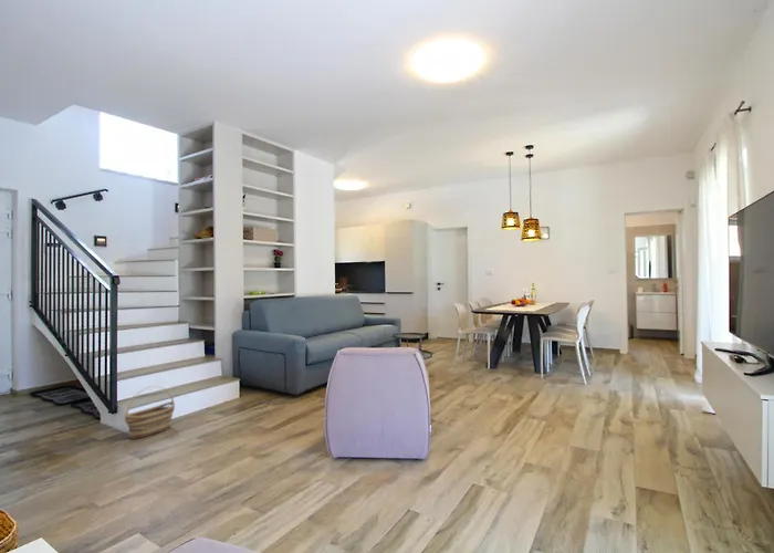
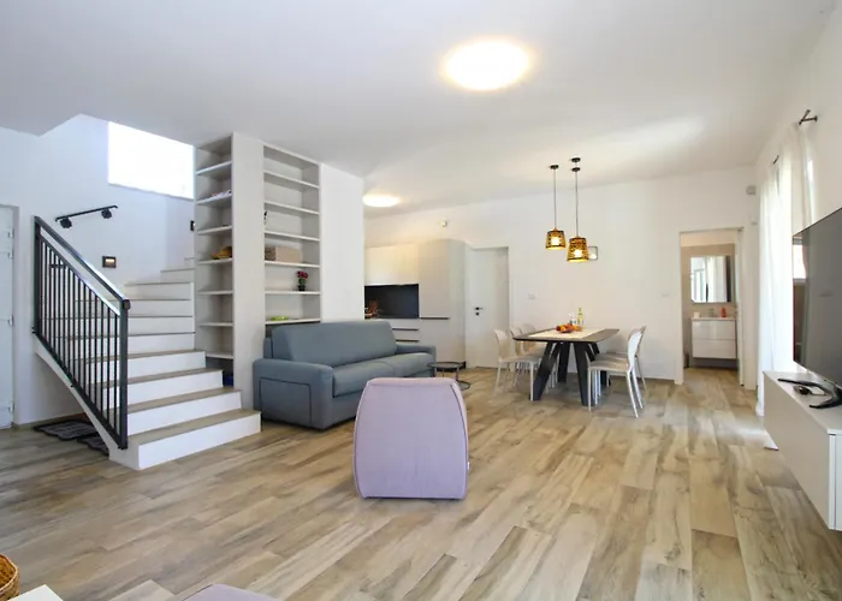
- basket [124,385,176,440]
